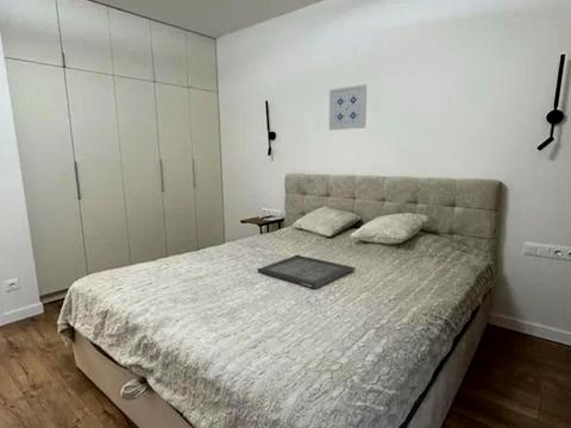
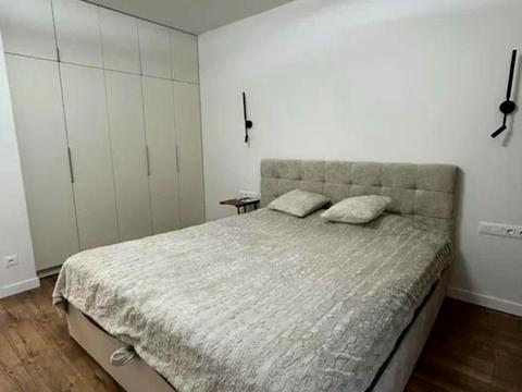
- serving tray [257,254,357,290]
- wall art [328,83,368,131]
